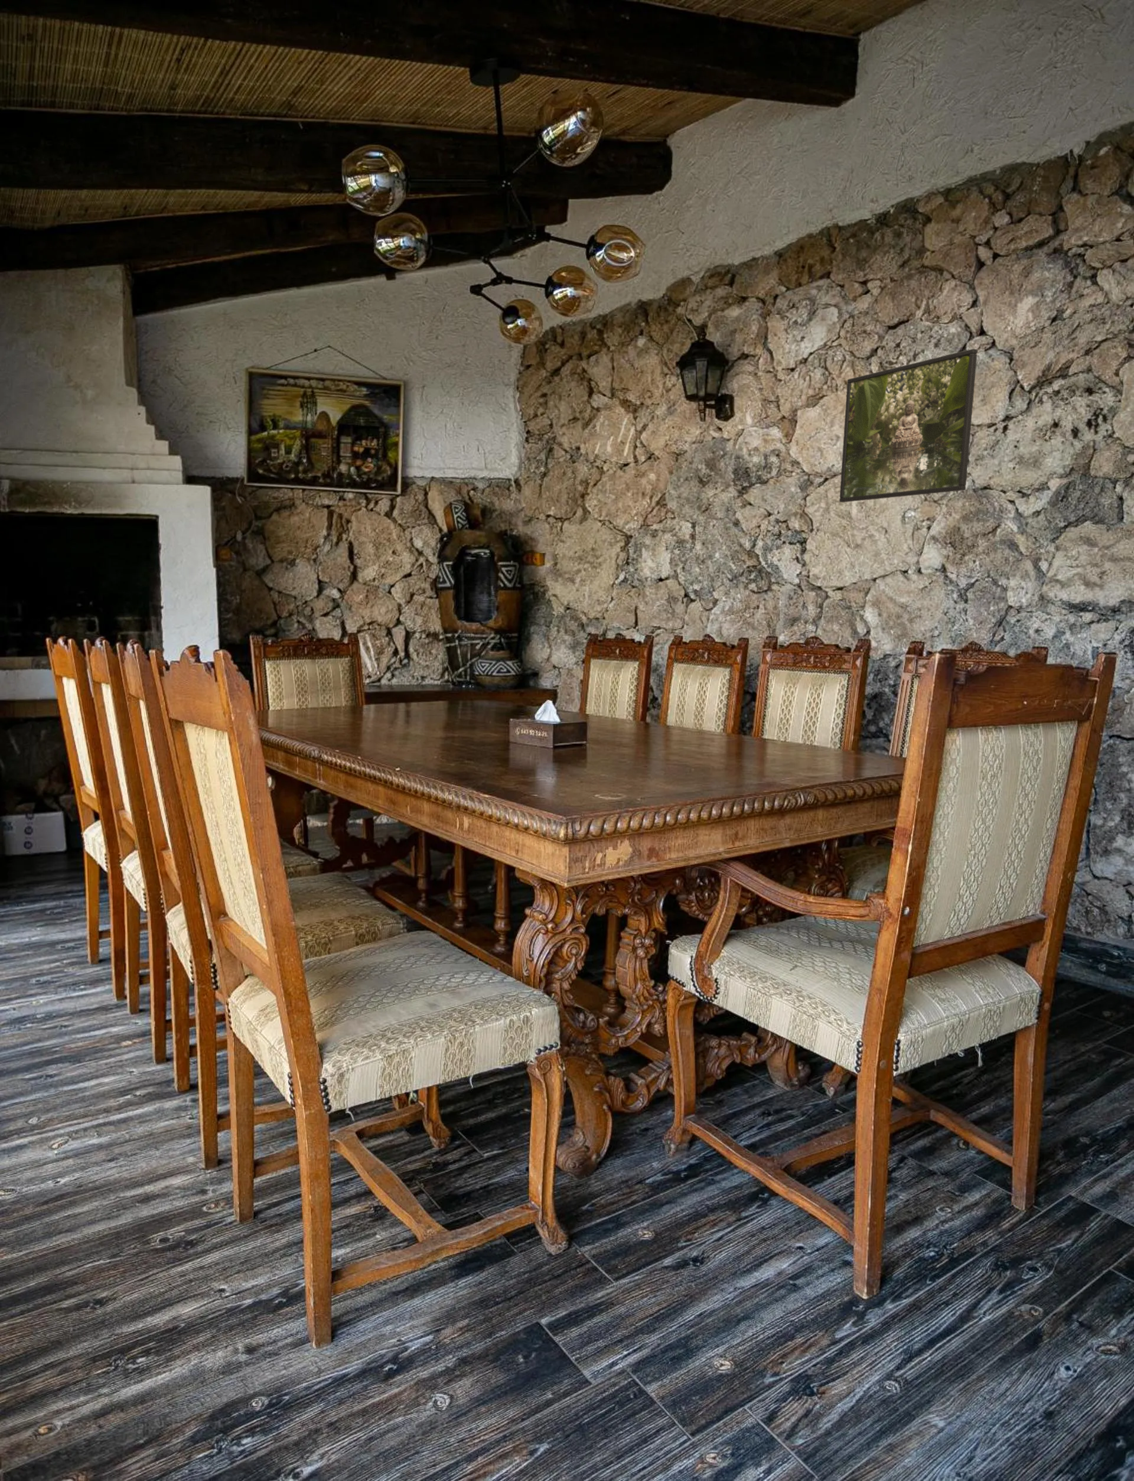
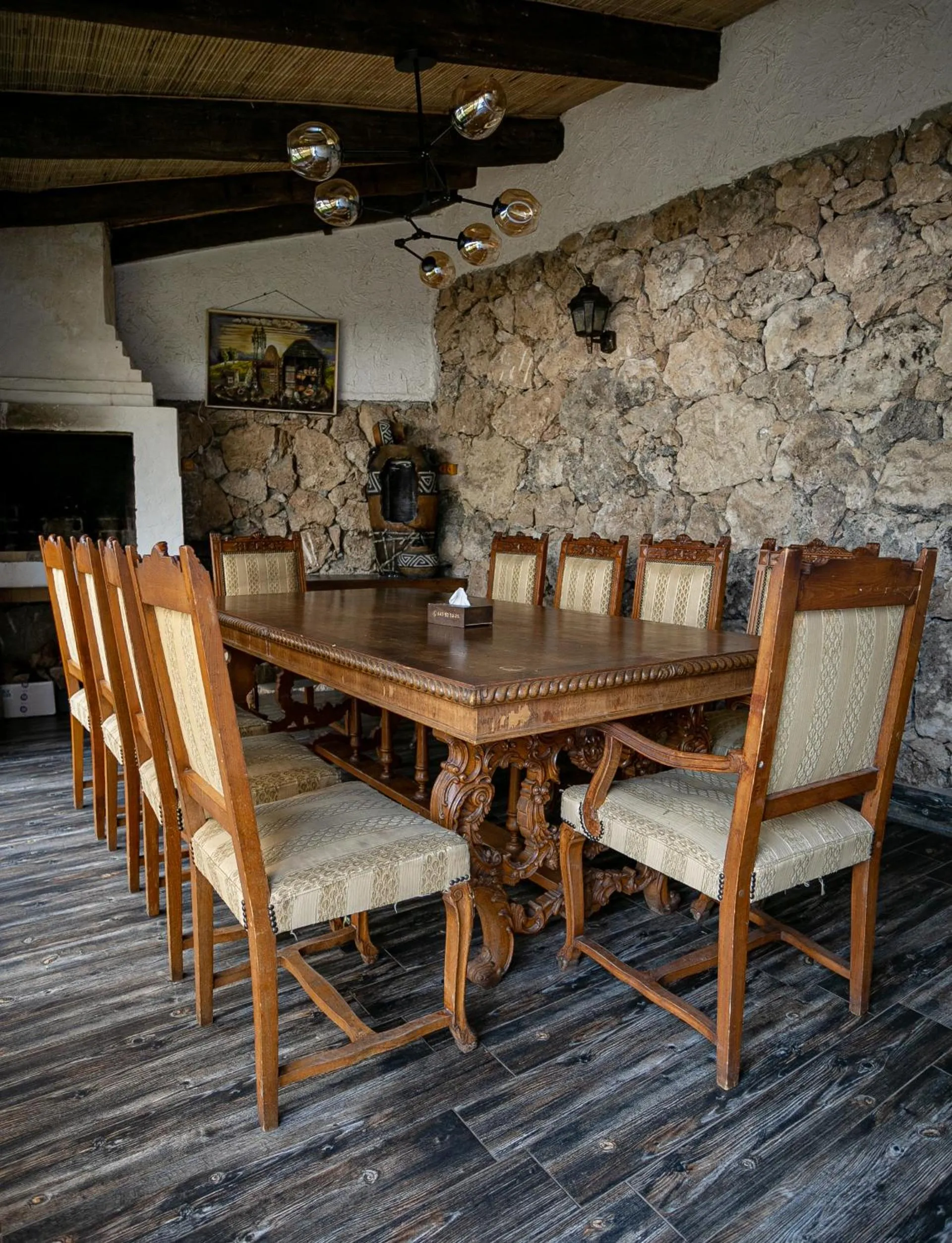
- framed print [839,348,978,503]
